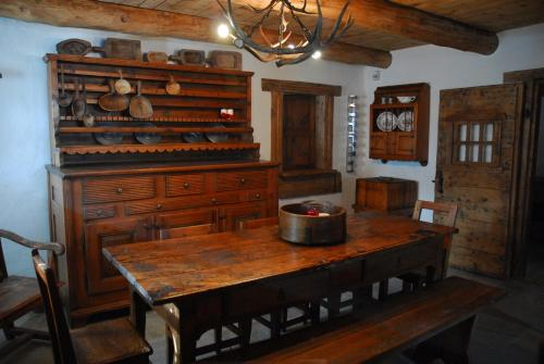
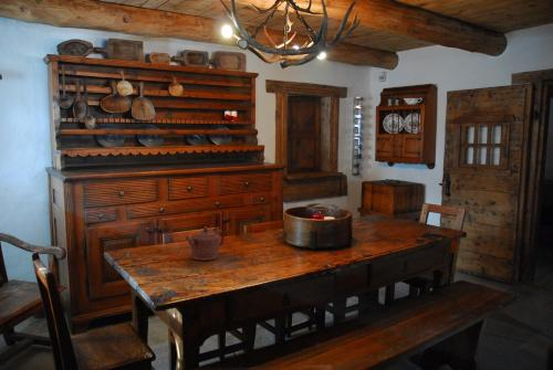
+ teapot [185,225,226,262]
